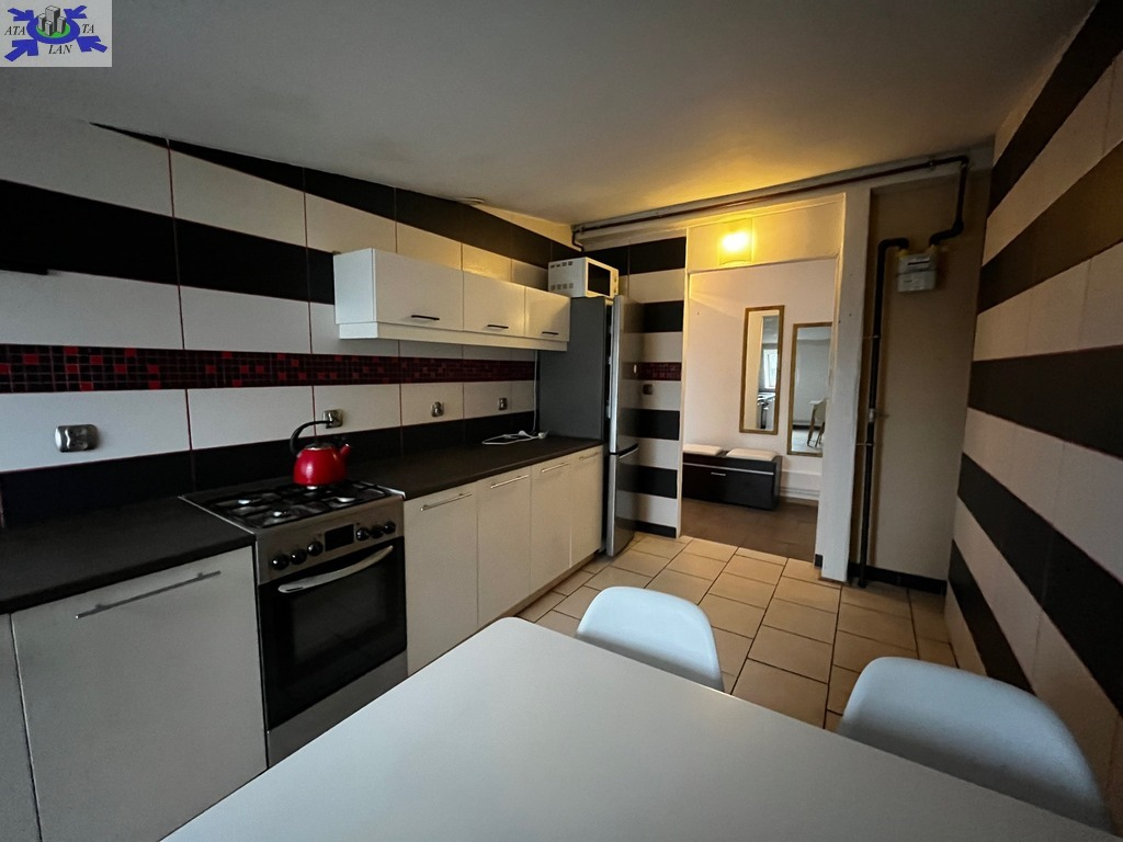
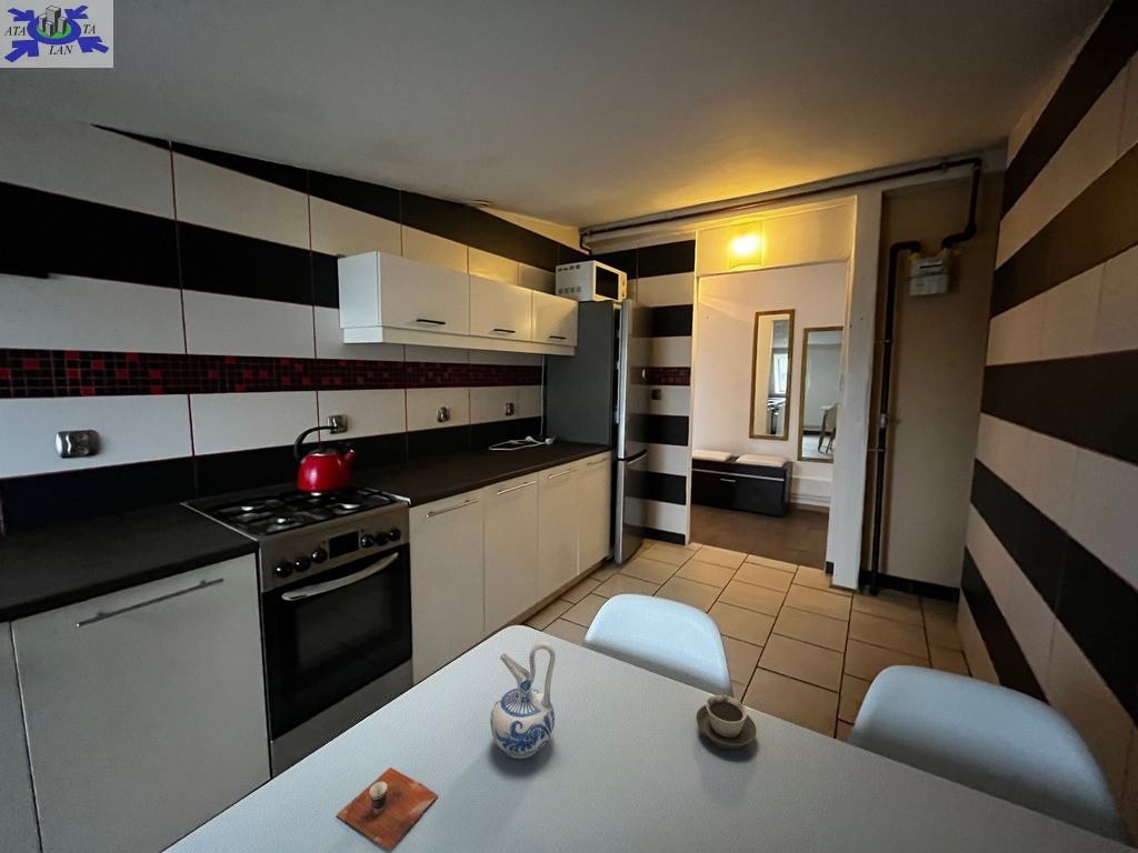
+ cup [336,766,439,851]
+ cup [695,694,757,751]
+ ceramic pitcher [489,641,557,760]
